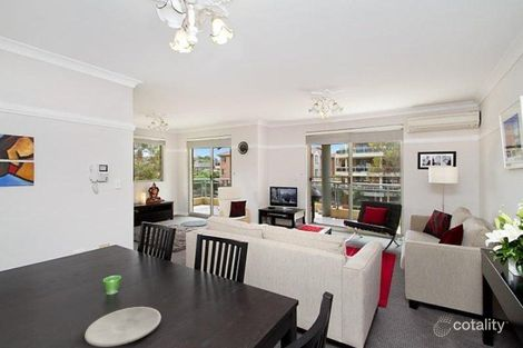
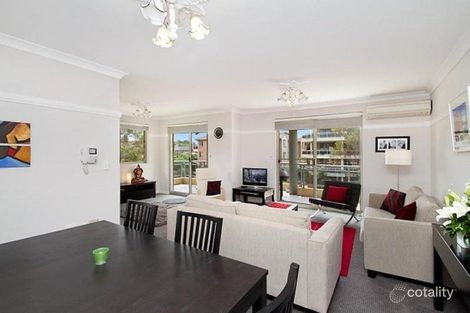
- plate [83,306,162,348]
